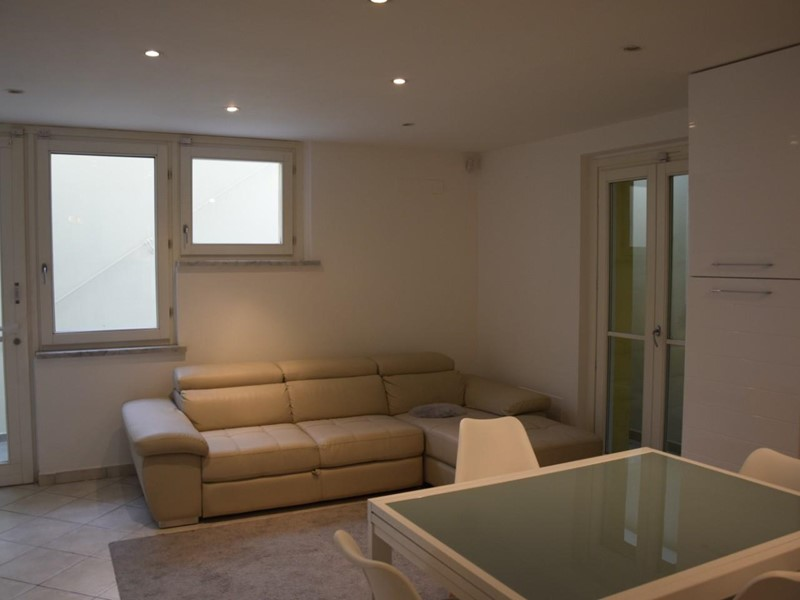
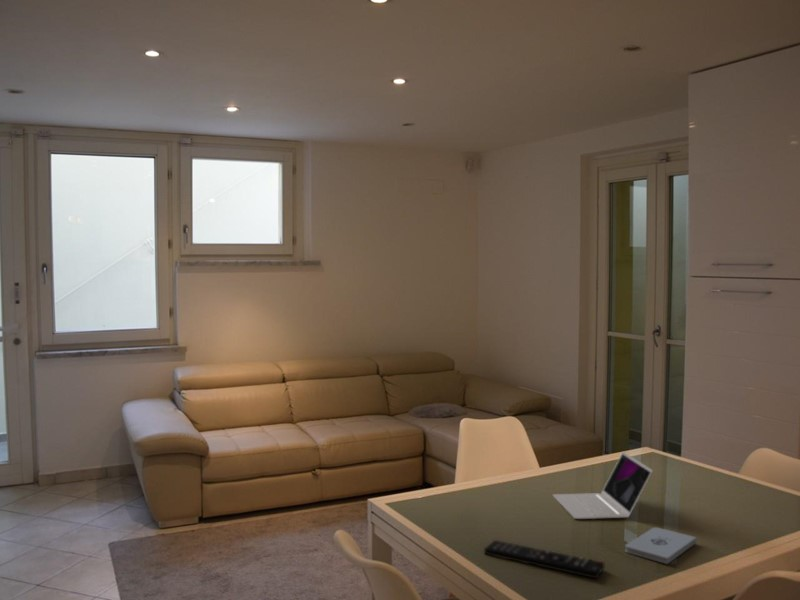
+ laptop [552,451,654,520]
+ notepad [624,527,697,565]
+ remote control [483,539,606,580]
